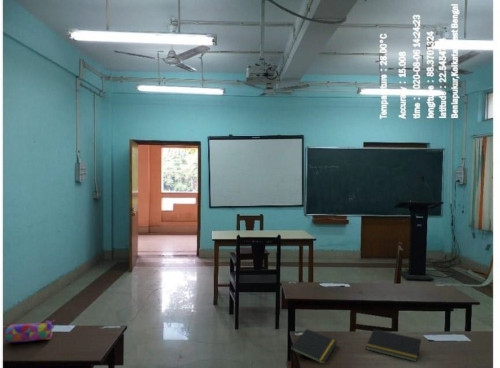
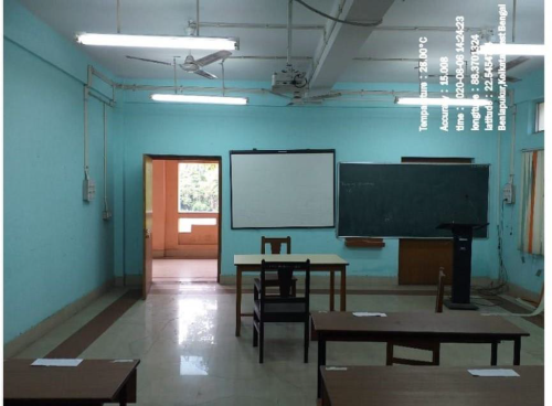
- pencil case [4,319,55,344]
- notepad [289,328,338,365]
- notepad [365,328,422,363]
